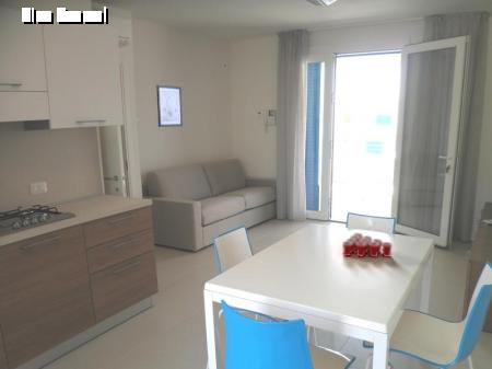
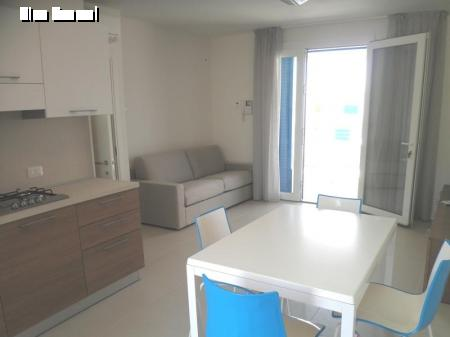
- wall art [155,84,184,128]
- cup [341,232,394,258]
